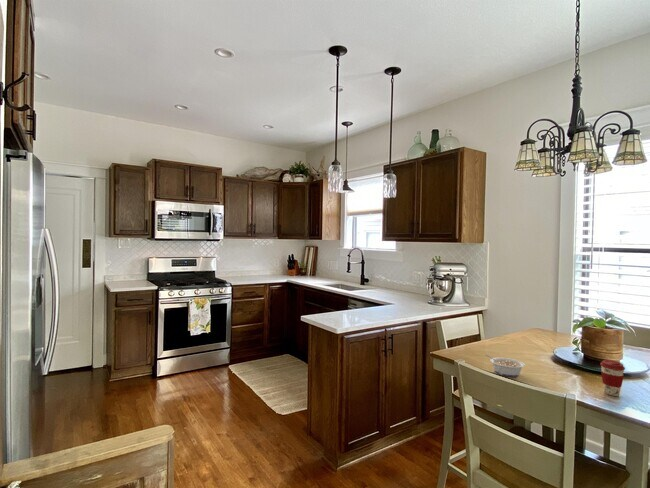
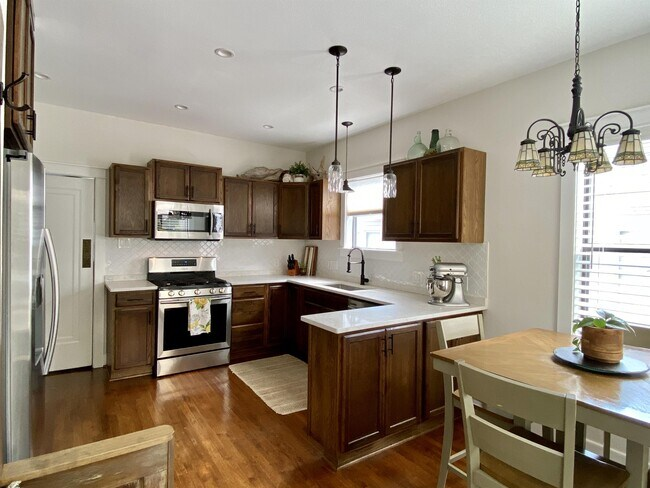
- coffee cup [599,359,626,397]
- legume [485,354,526,377]
